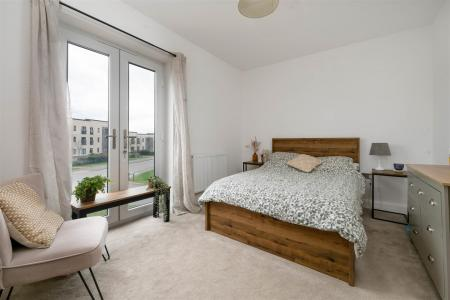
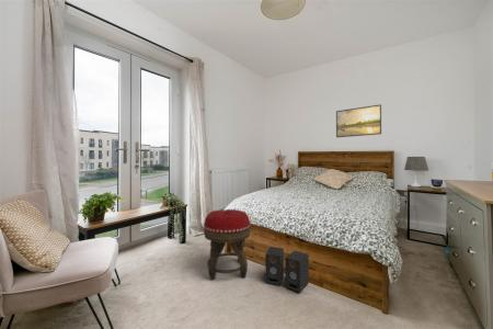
+ footstool [203,208,252,281]
+ speaker [264,246,310,294]
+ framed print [335,103,382,138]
